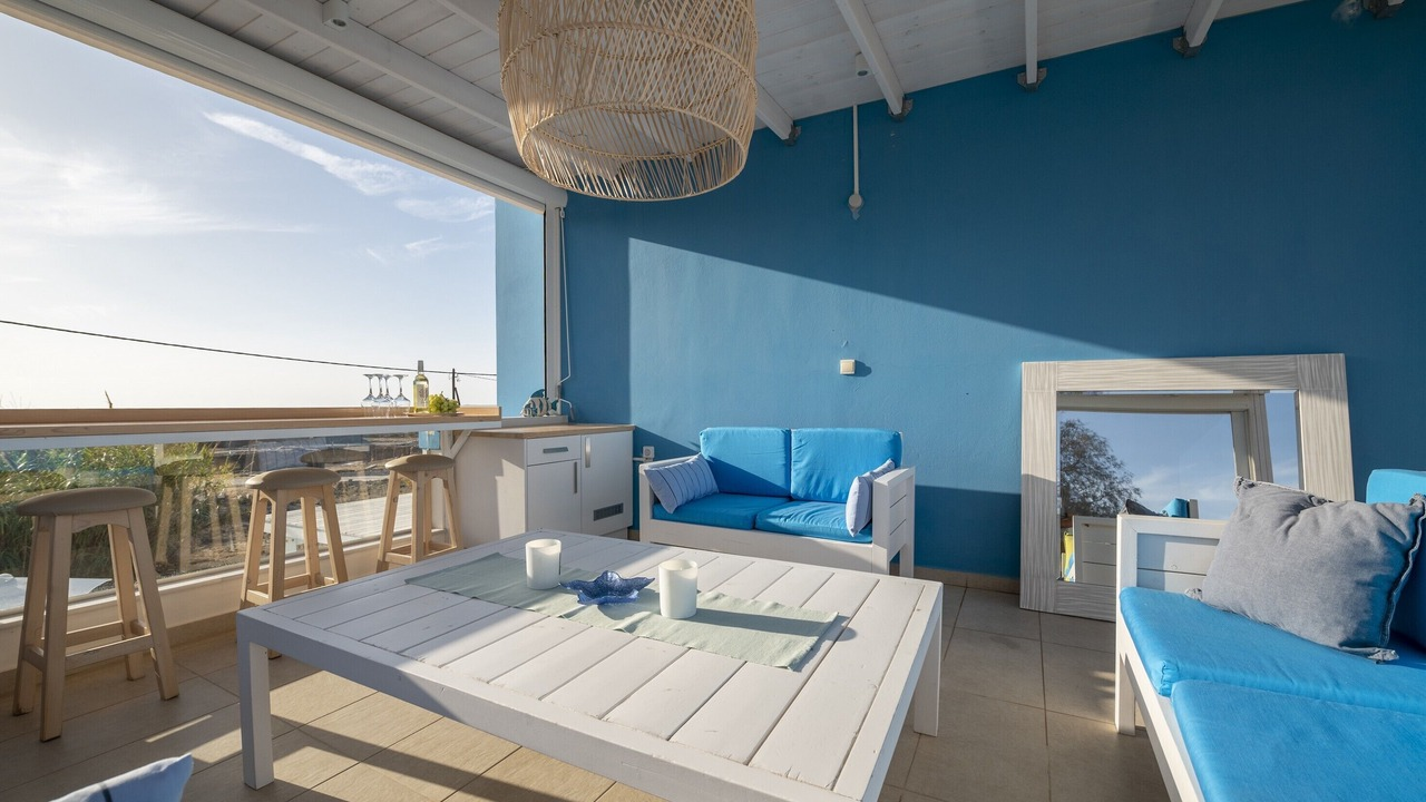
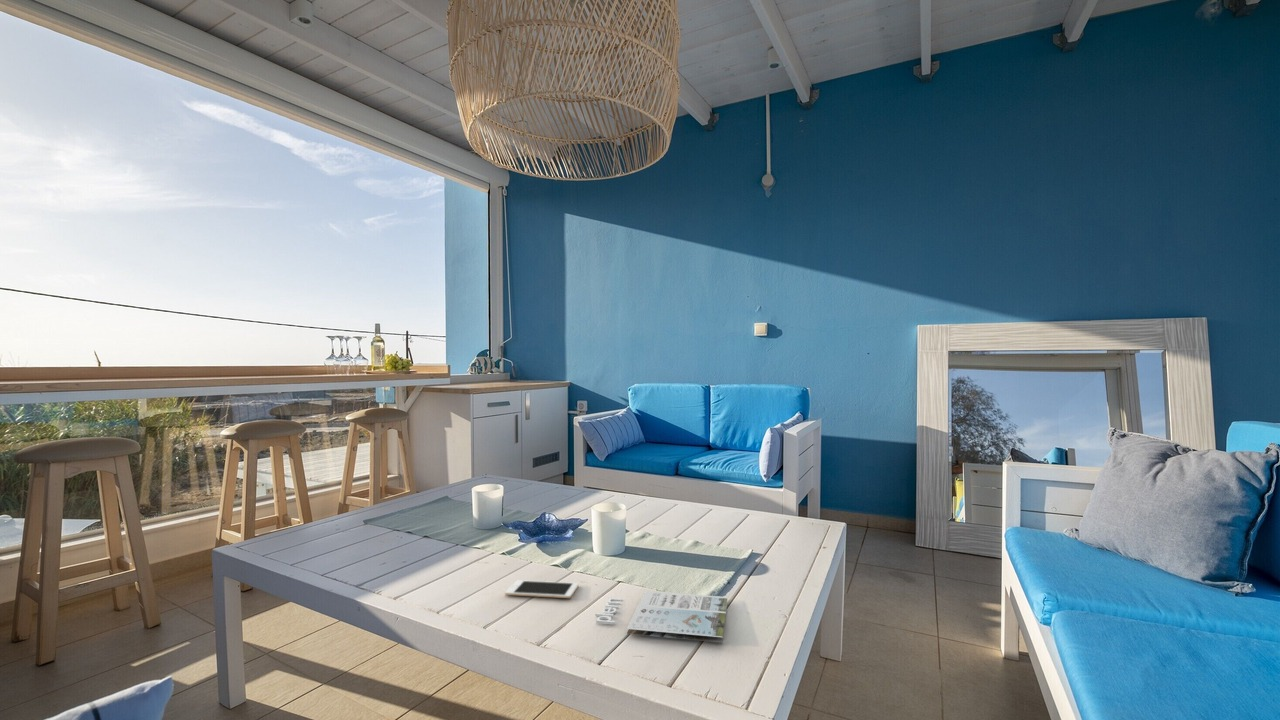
+ cell phone [504,579,580,599]
+ magazine [594,590,729,644]
